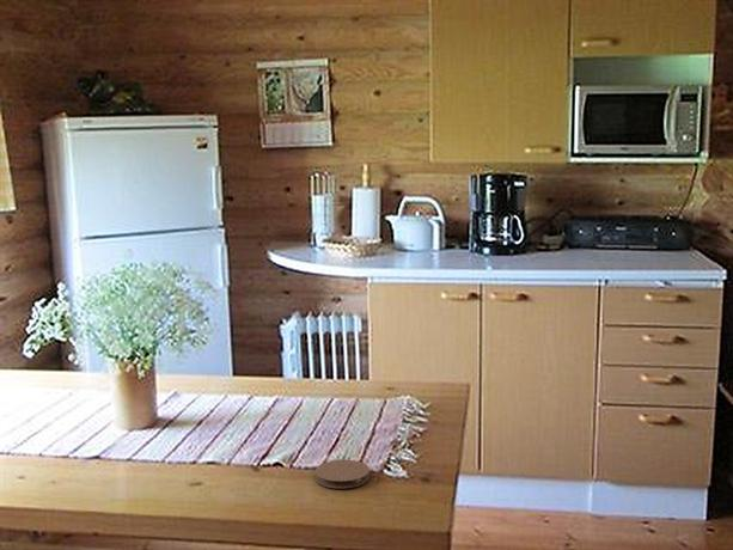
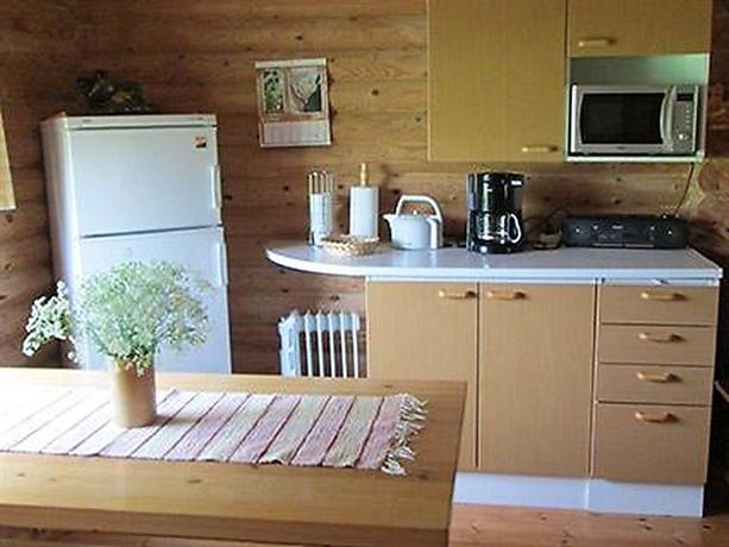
- coaster [314,459,371,489]
